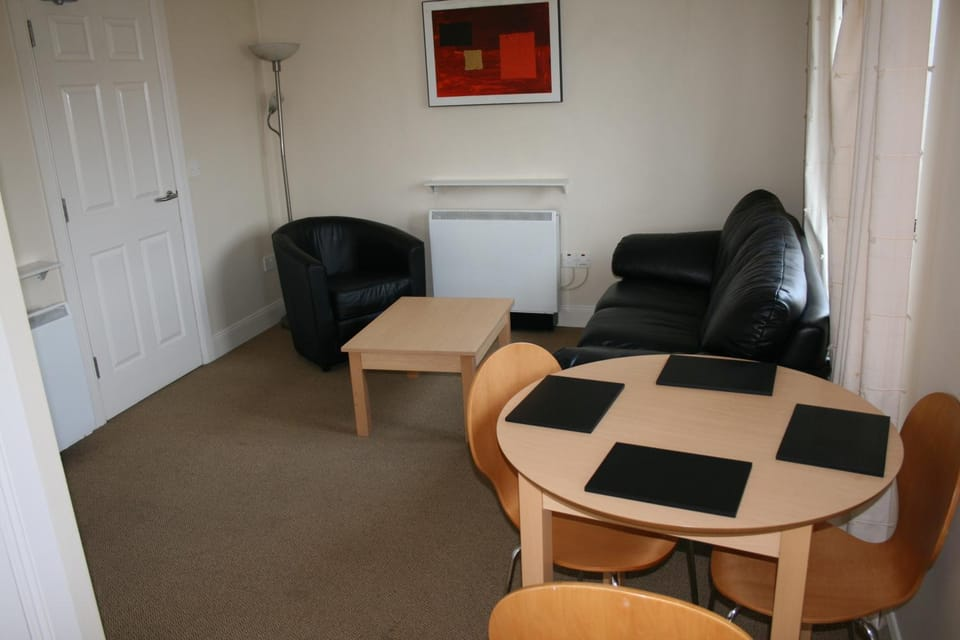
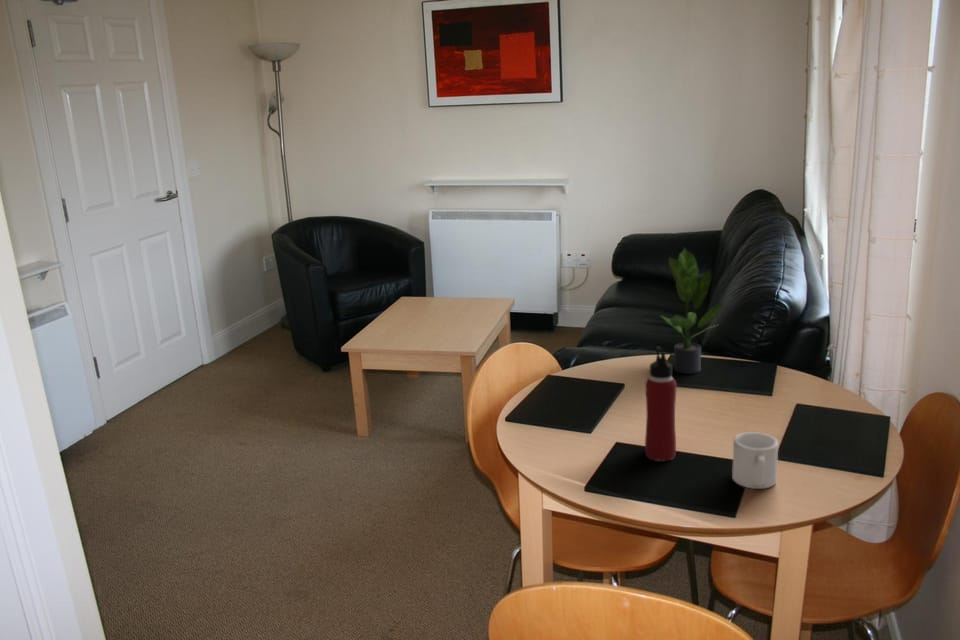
+ water bottle [644,345,678,462]
+ potted plant [659,247,725,375]
+ mug [731,431,779,490]
